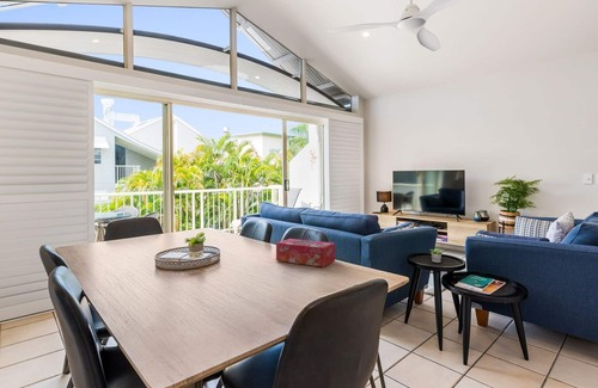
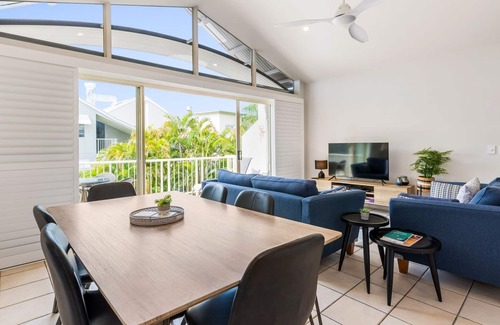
- tissue box [275,238,336,269]
